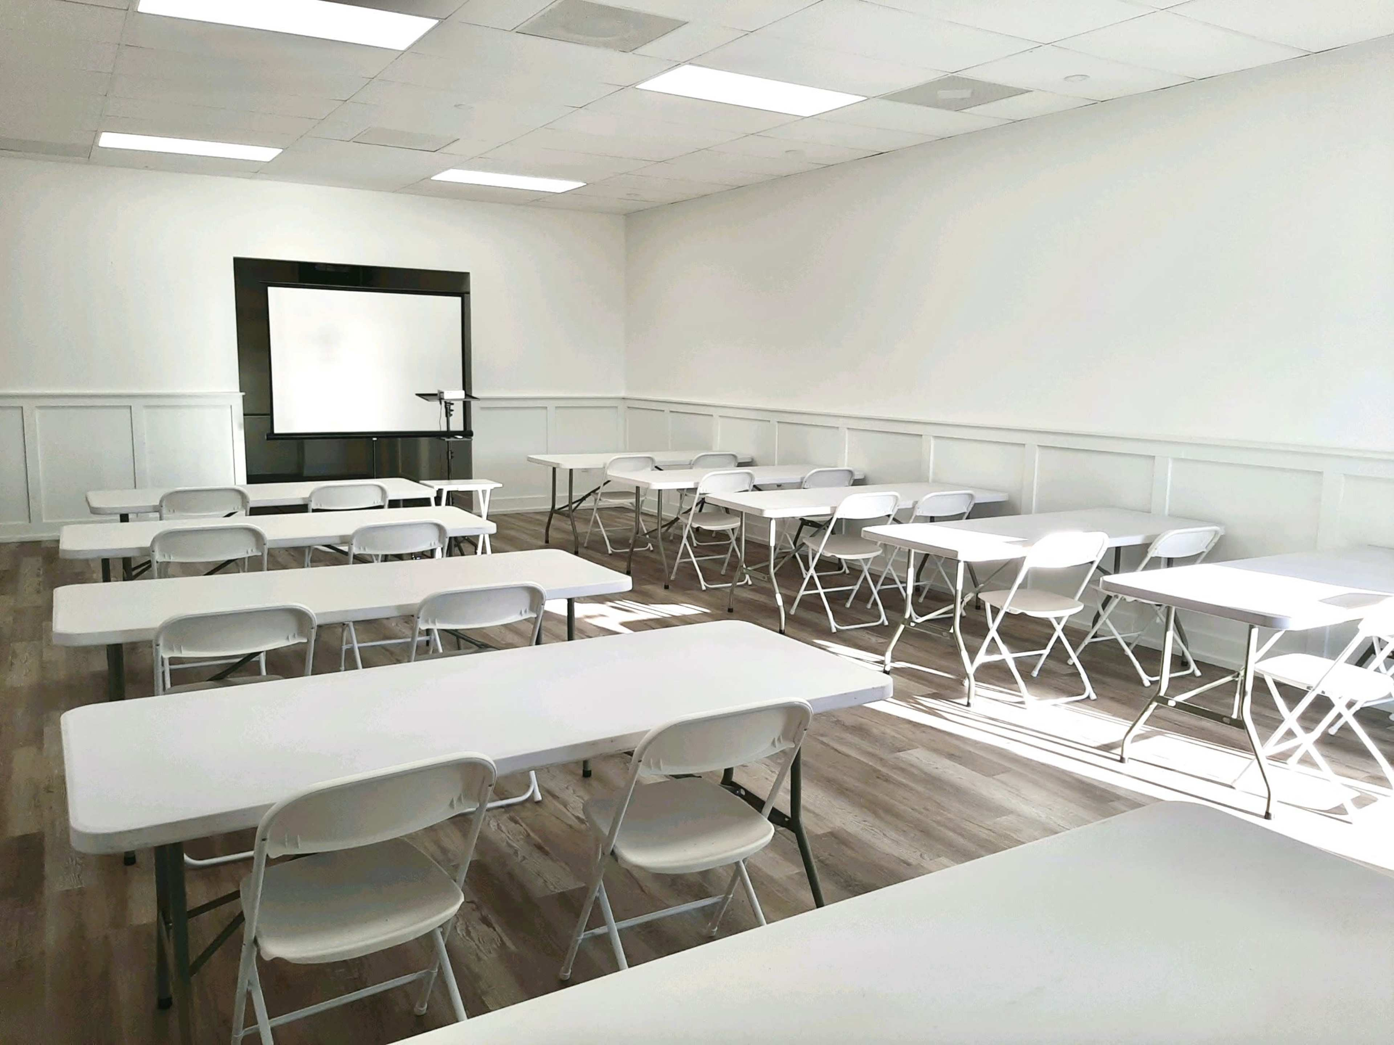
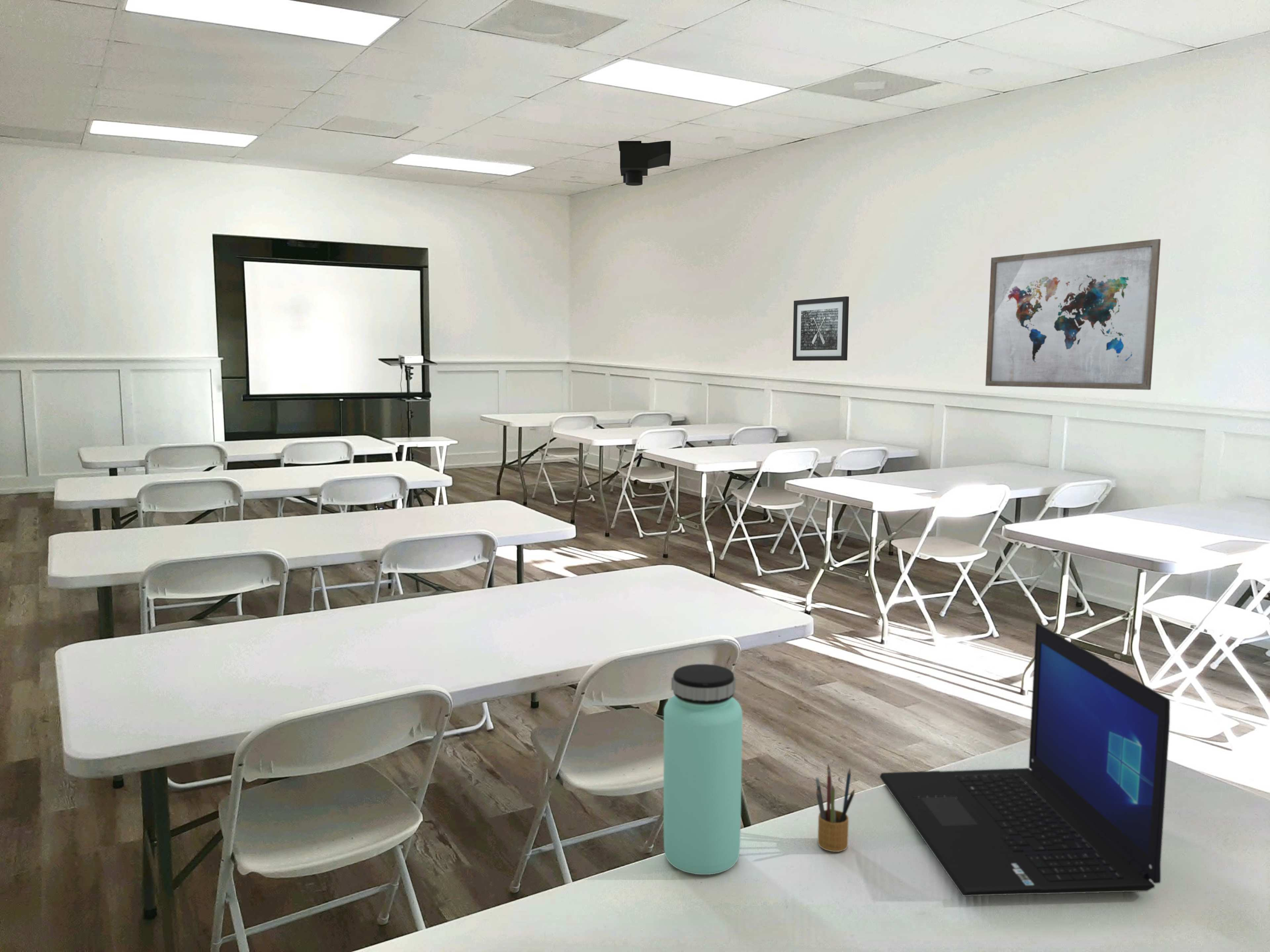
+ pencil box [815,764,855,852]
+ wall art [792,296,849,361]
+ wall art [985,239,1161,390]
+ bottle [663,664,743,875]
+ laptop [879,622,1170,896]
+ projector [618,140,671,186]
